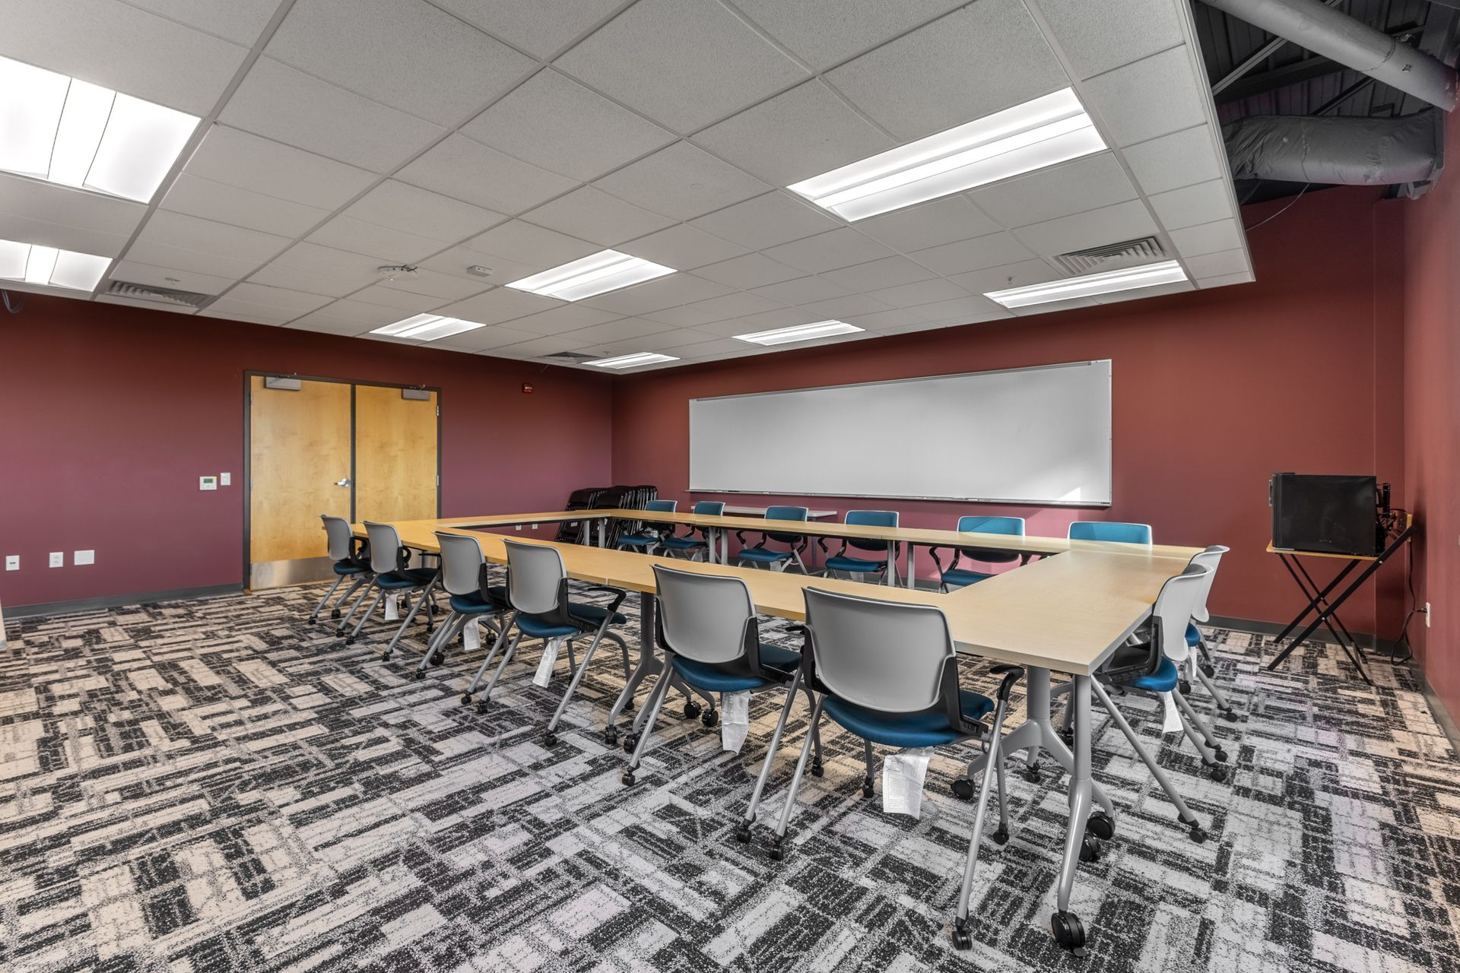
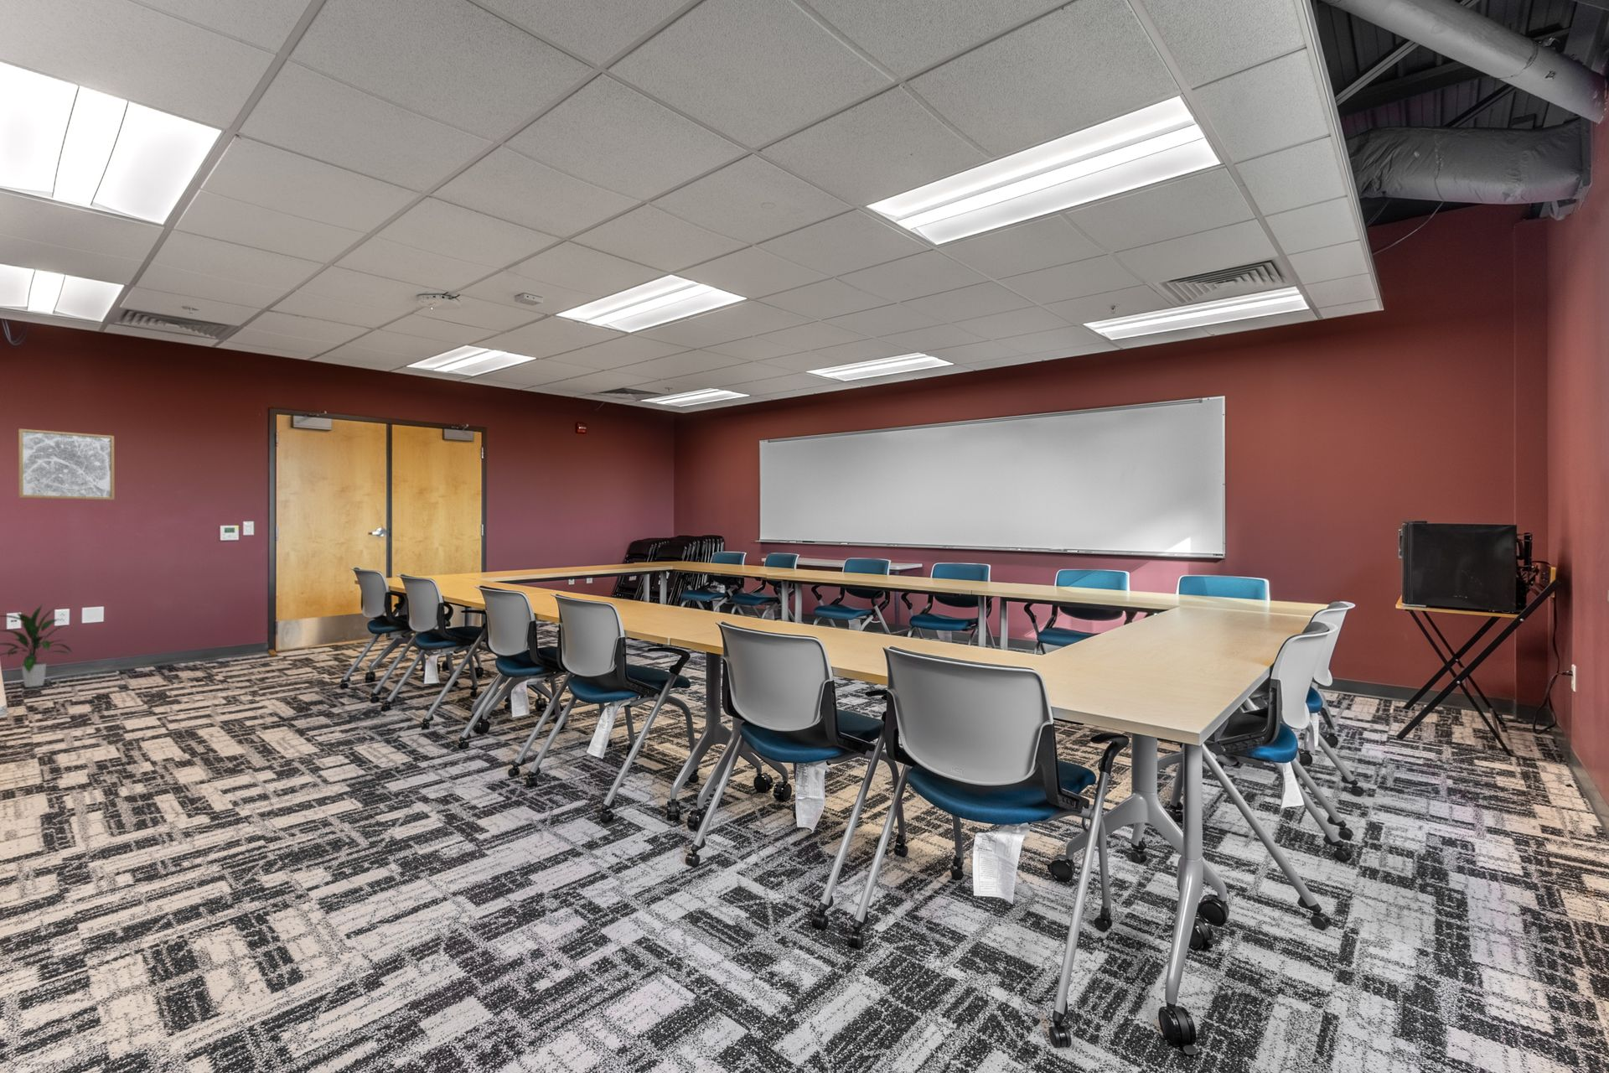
+ wall art [18,428,116,501]
+ indoor plant [0,602,74,689]
